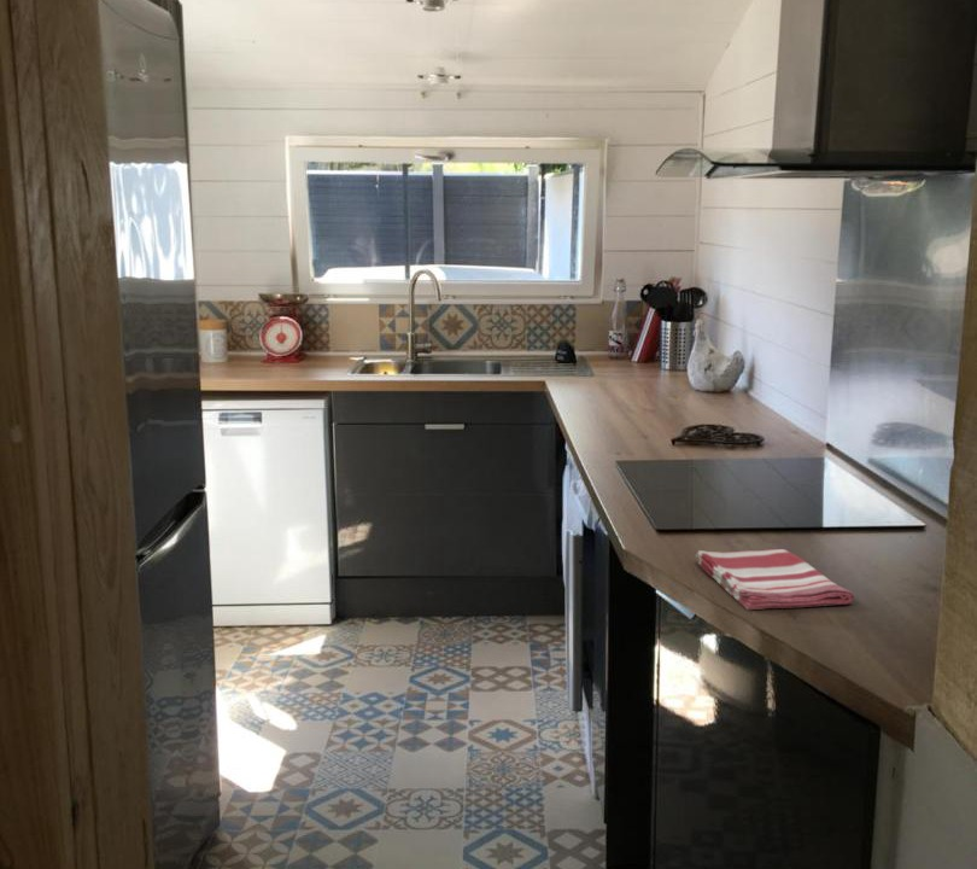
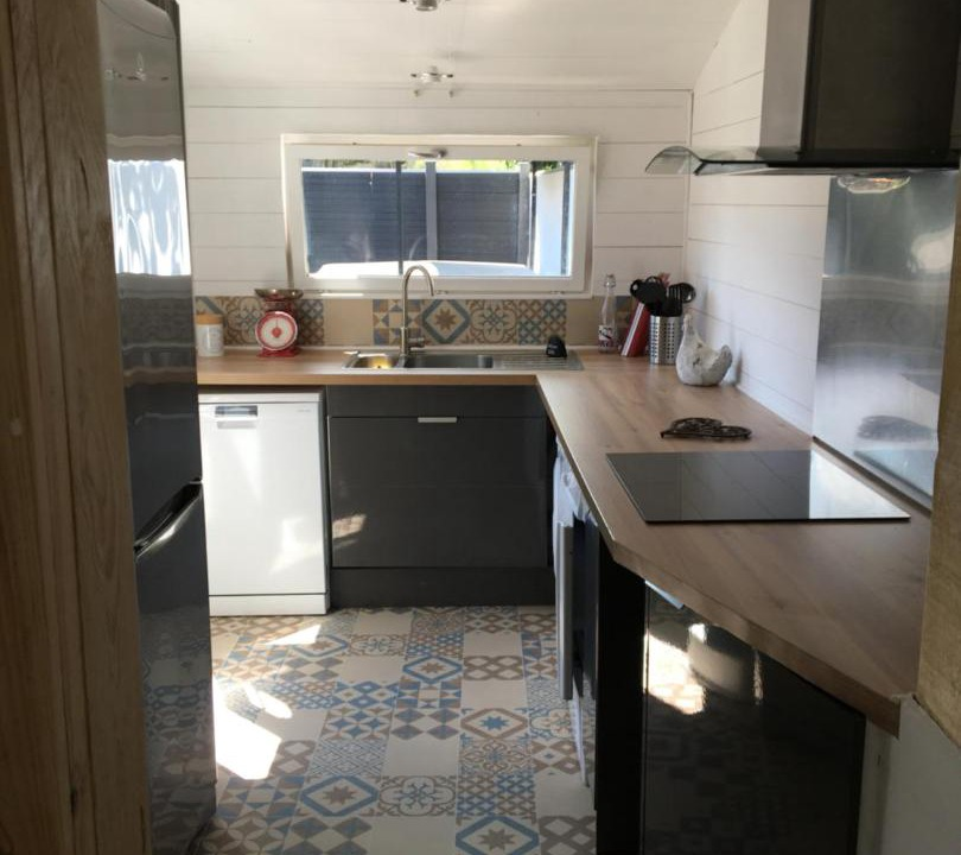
- dish towel [695,548,855,611]
